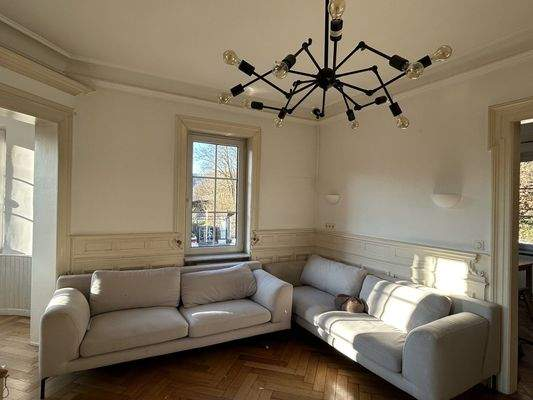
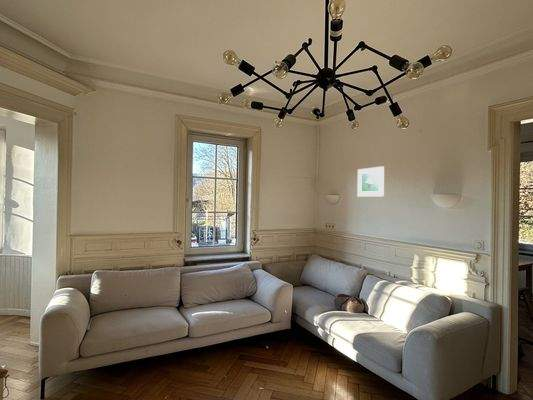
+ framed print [357,165,385,198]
